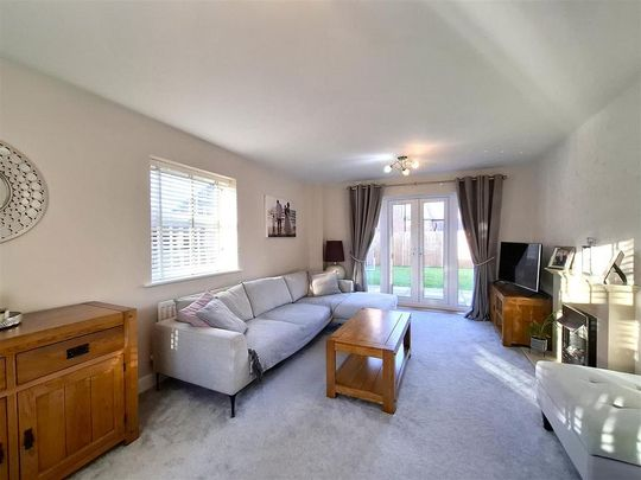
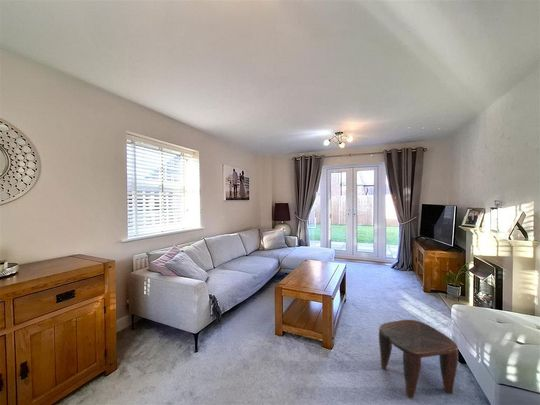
+ stool [378,319,459,399]
